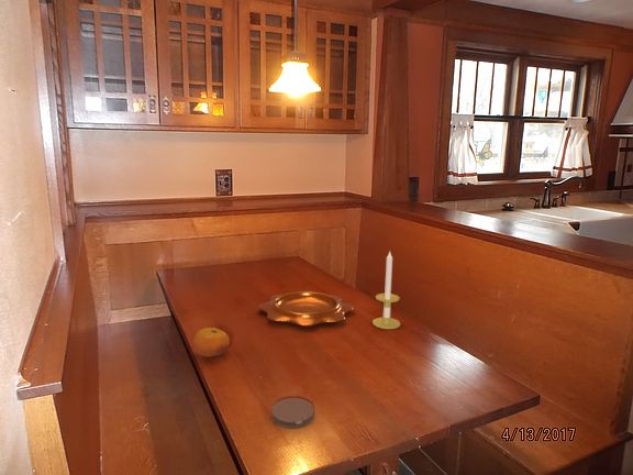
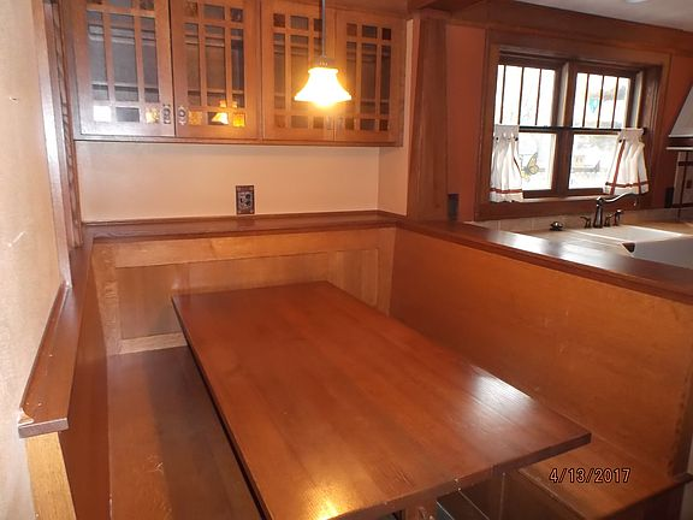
- fruit [192,327,231,358]
- coaster [270,397,315,429]
- candle [371,251,401,330]
- decorative bowl [257,290,355,327]
